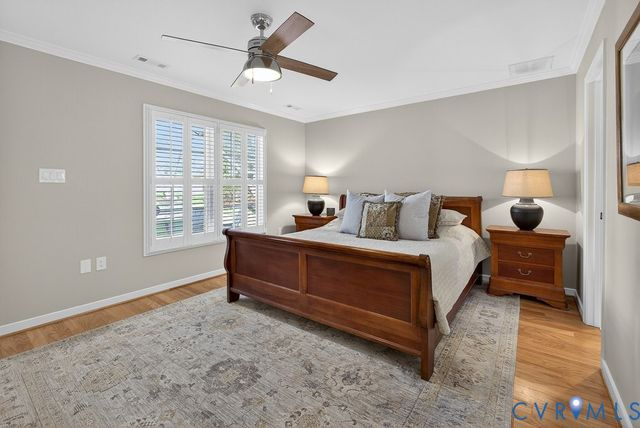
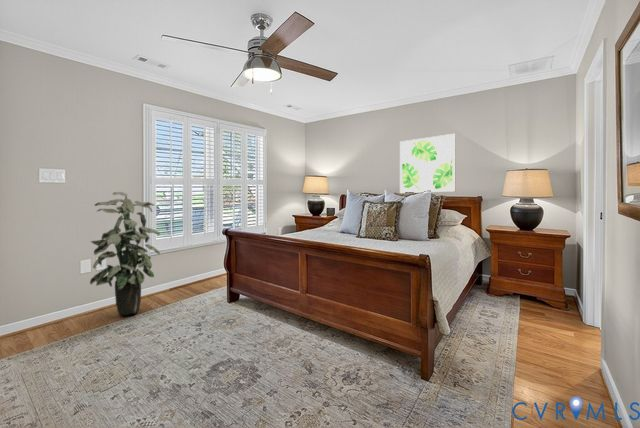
+ indoor plant [89,191,161,317]
+ wall art [399,133,457,194]
